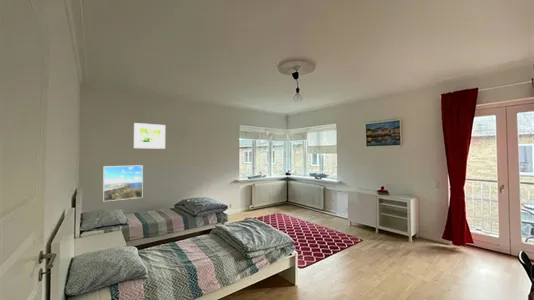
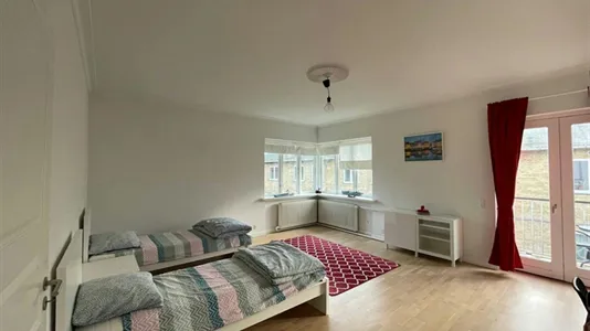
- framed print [102,164,144,202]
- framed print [133,122,166,150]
